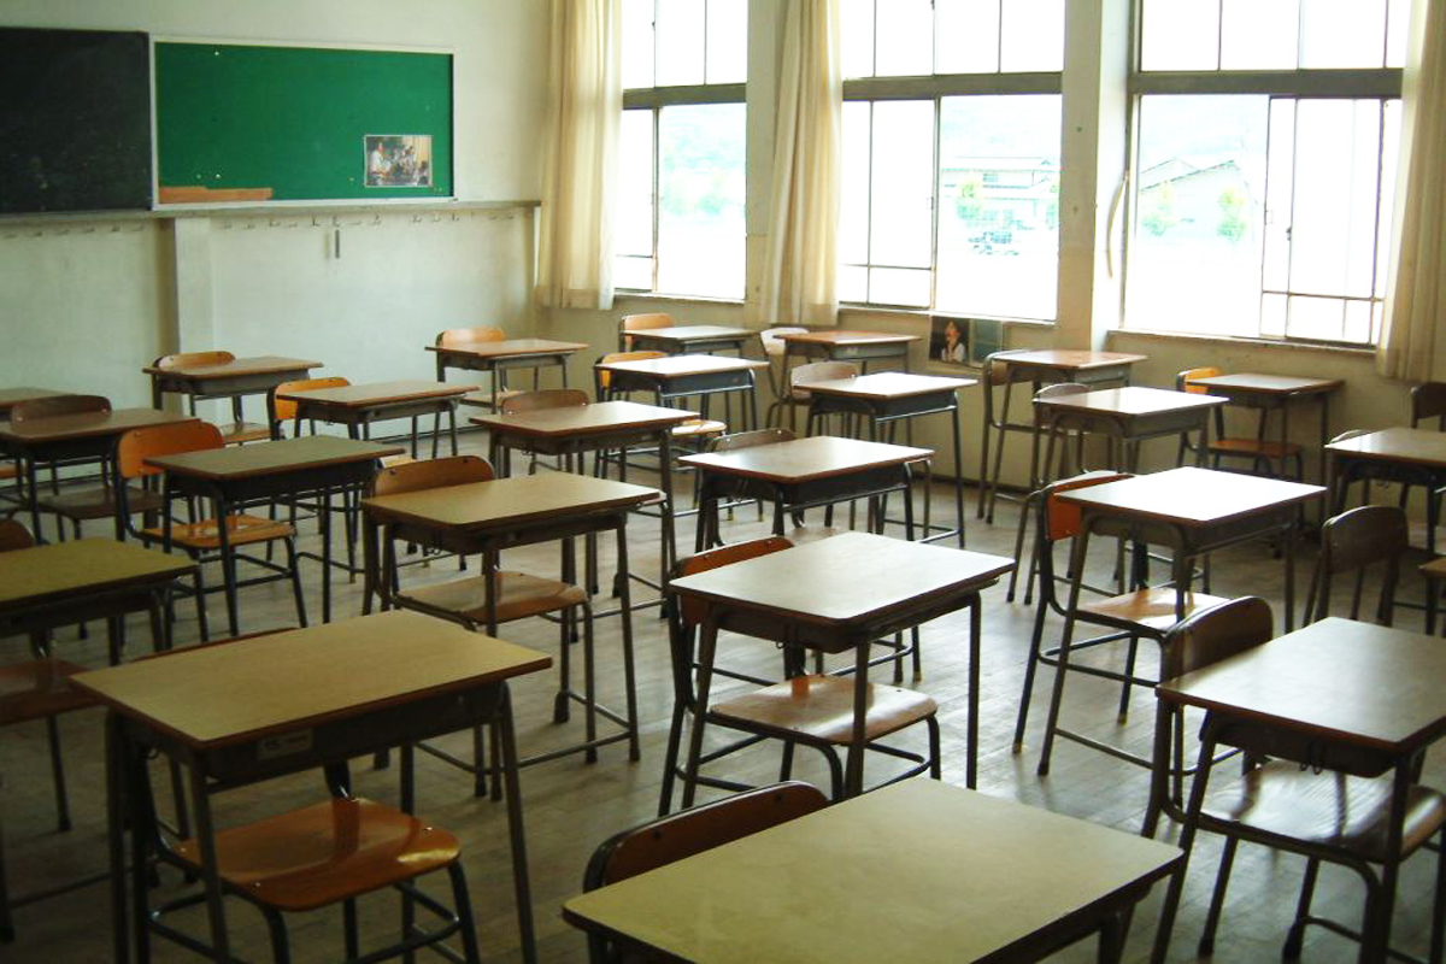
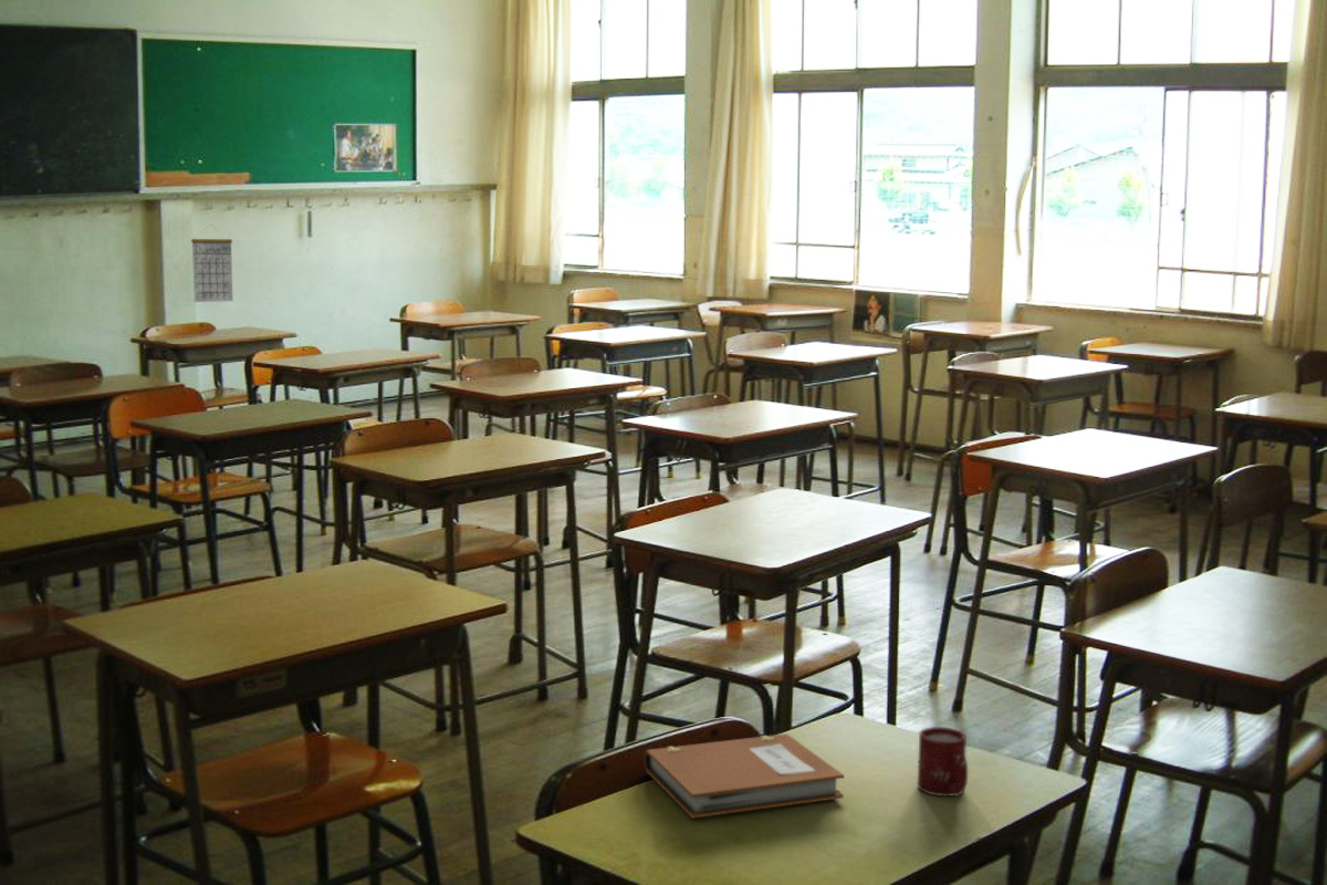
+ cup [917,726,969,798]
+ notebook [644,732,845,820]
+ calendar [190,223,233,303]
